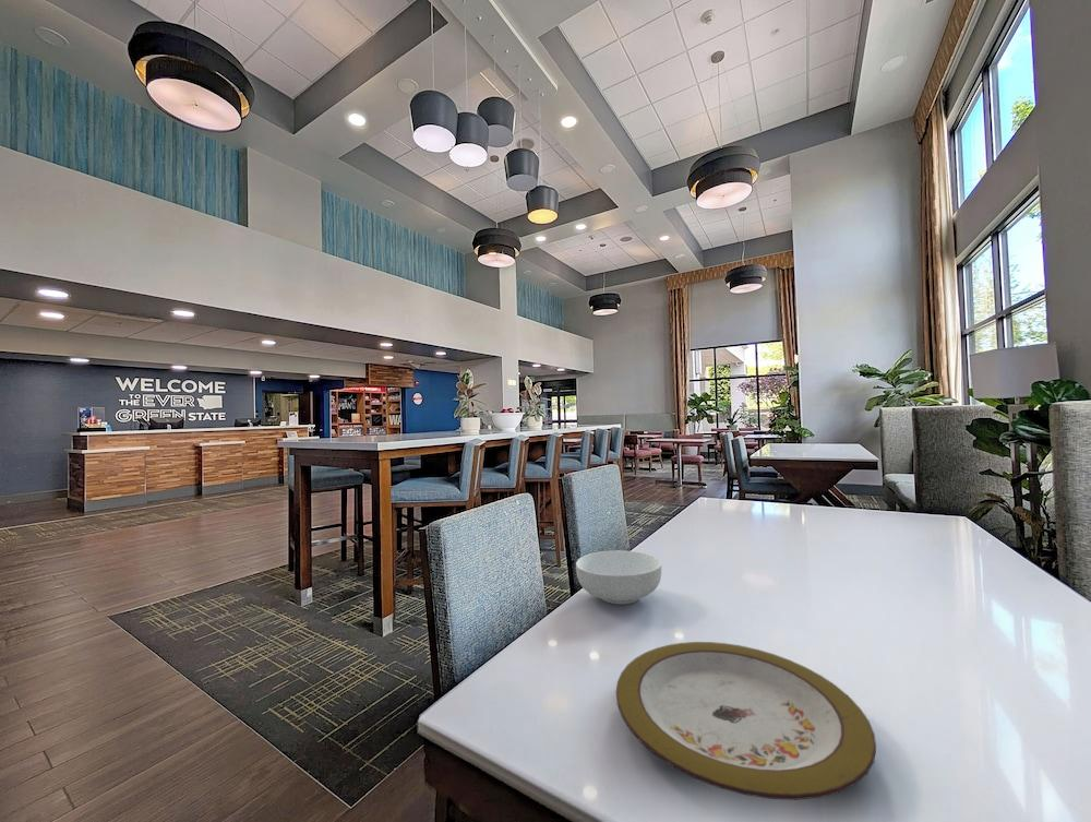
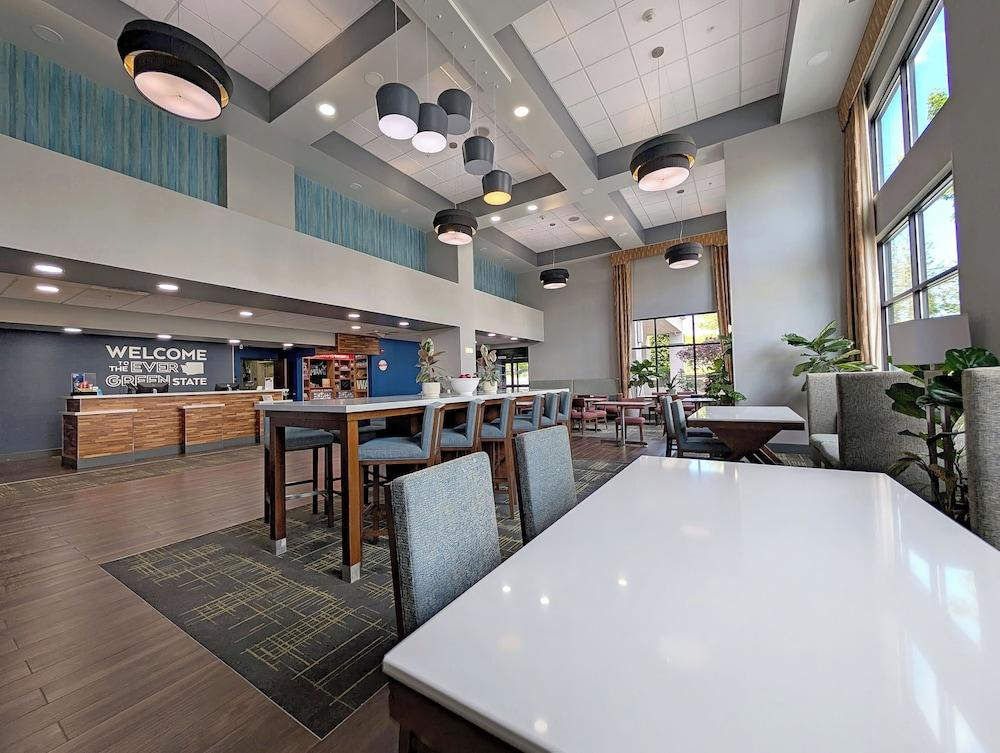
- plate [615,641,877,801]
- cereal bowl [575,549,662,605]
